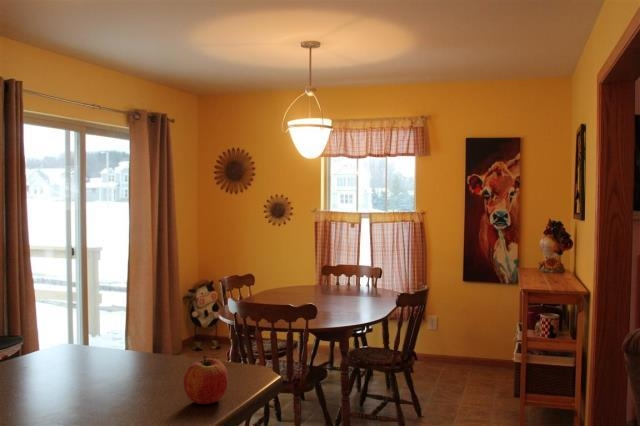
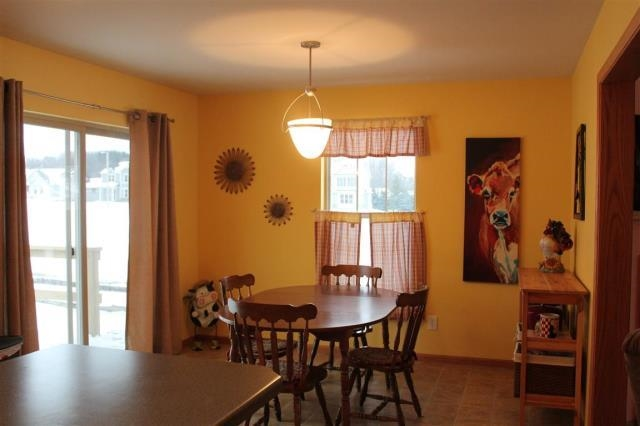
- apple [183,355,229,405]
